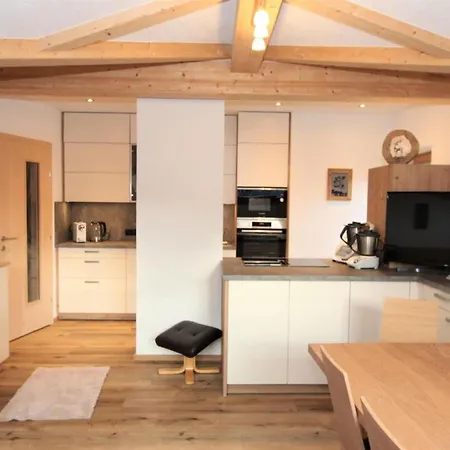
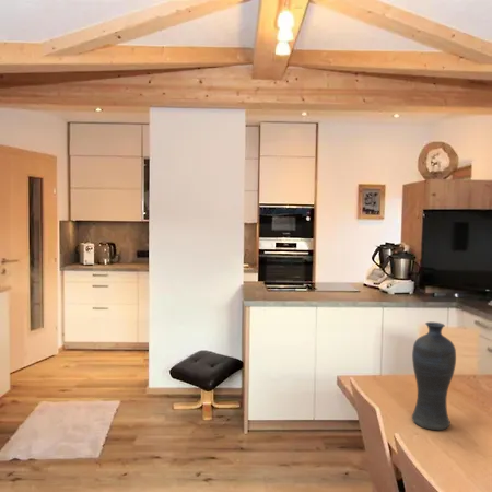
+ vase [411,321,457,431]
